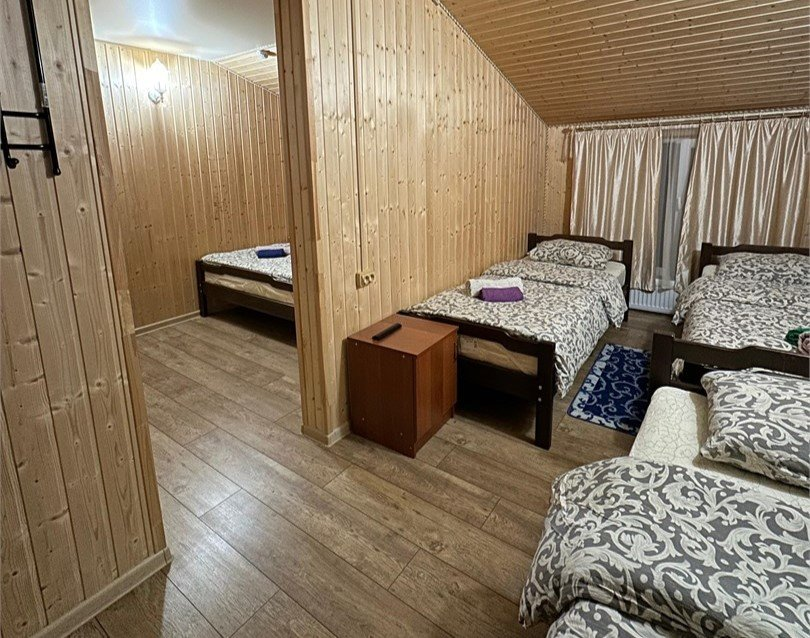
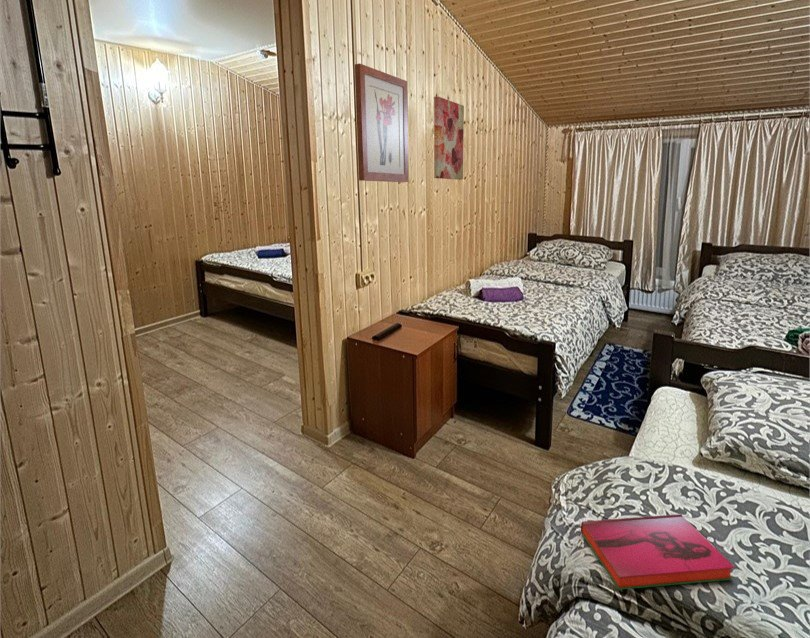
+ wall art [354,62,410,183]
+ wall art [433,95,465,181]
+ hardback book [580,513,736,590]
